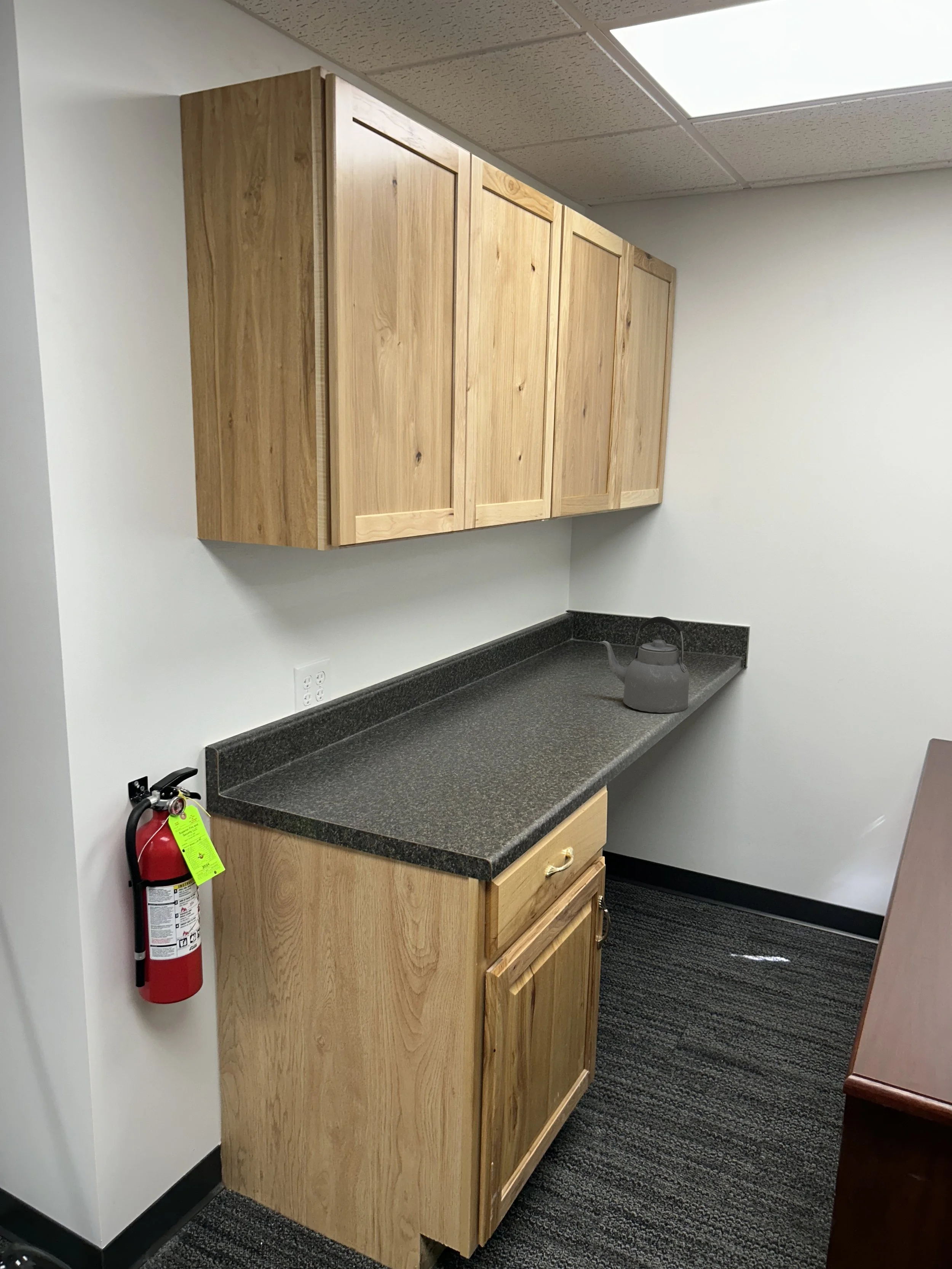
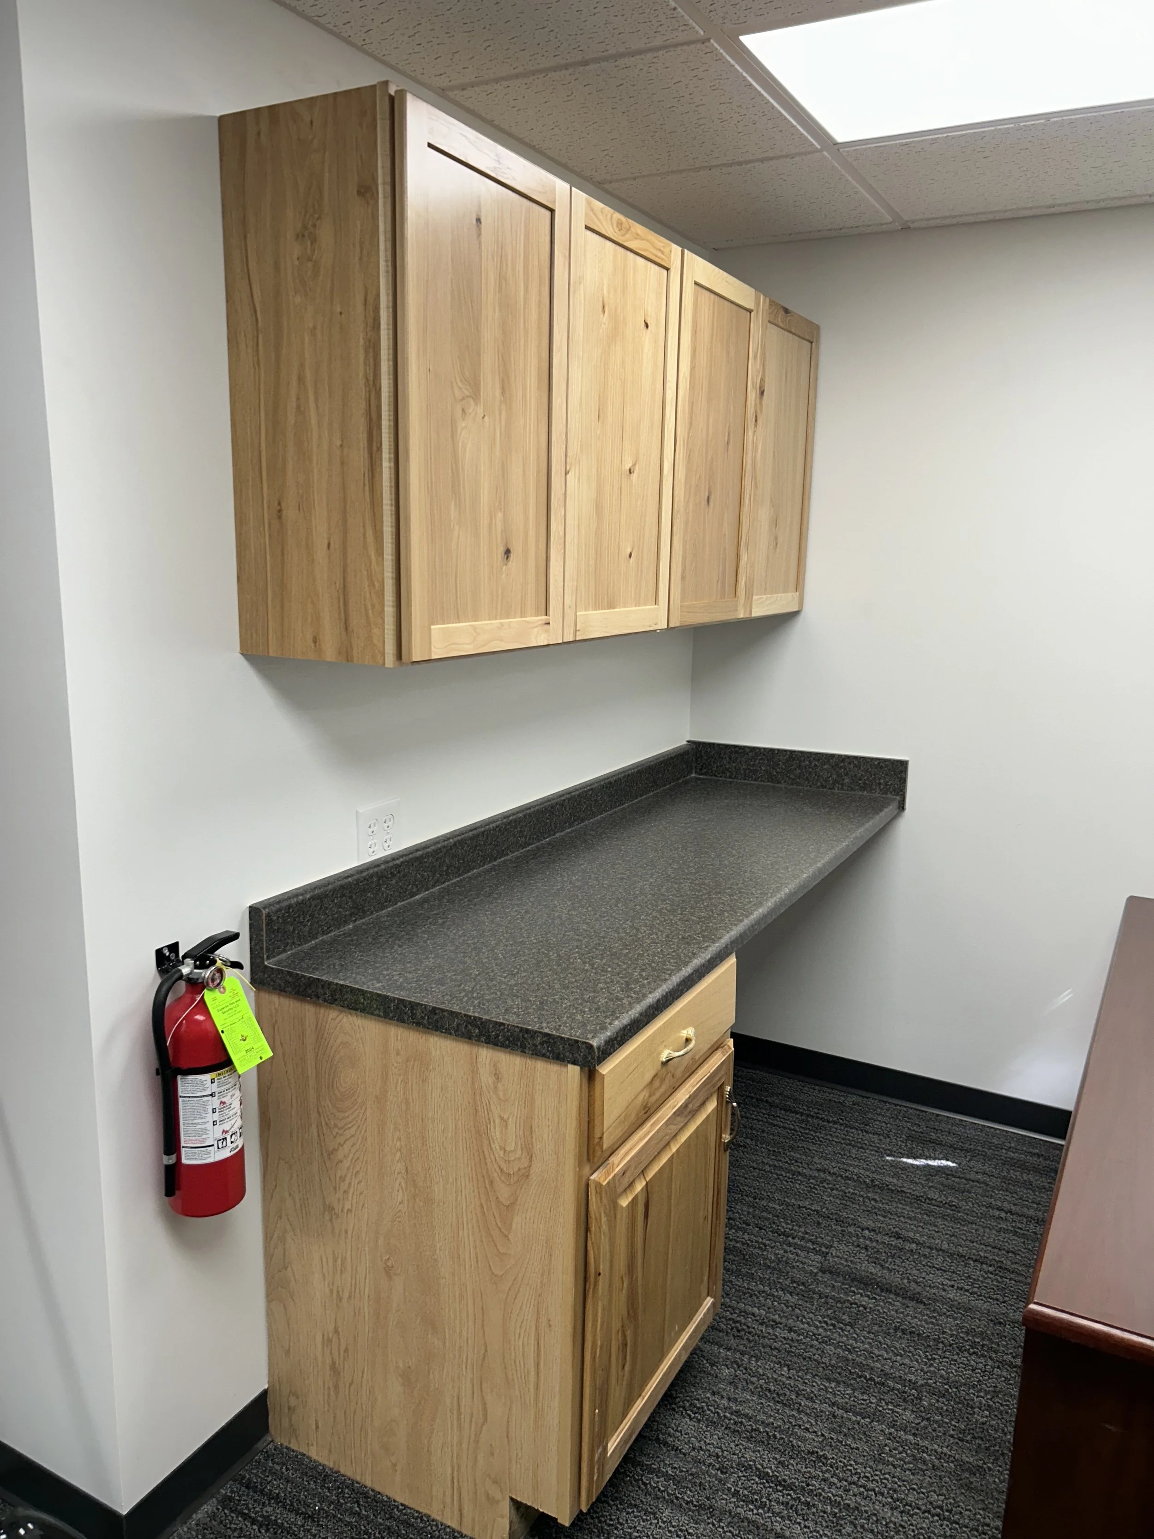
- kettle [598,616,690,714]
